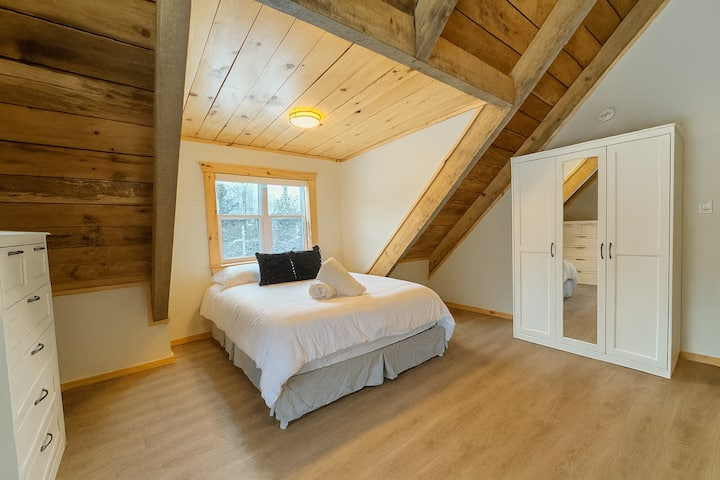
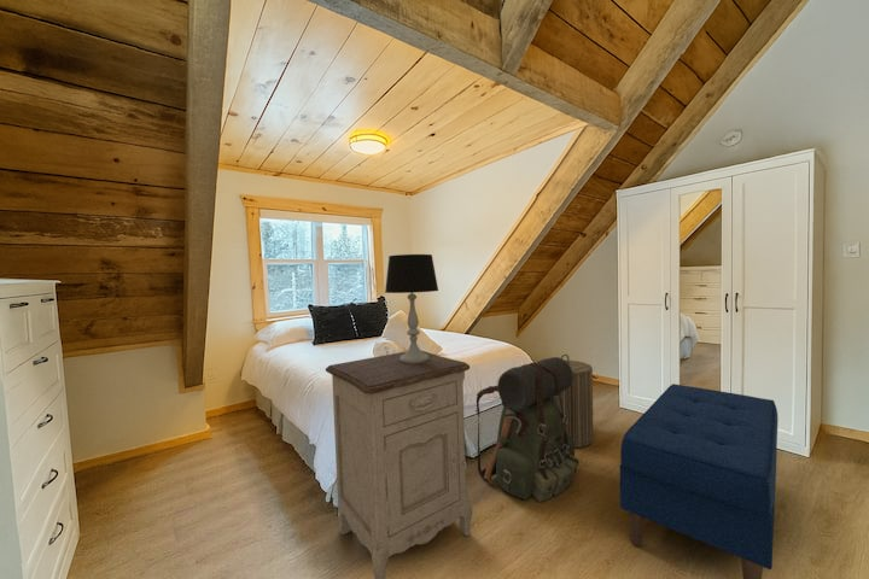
+ bench [618,382,780,579]
+ backpack [474,356,579,503]
+ table lamp [384,253,439,364]
+ nightstand [325,350,473,579]
+ laundry hamper [554,353,595,449]
